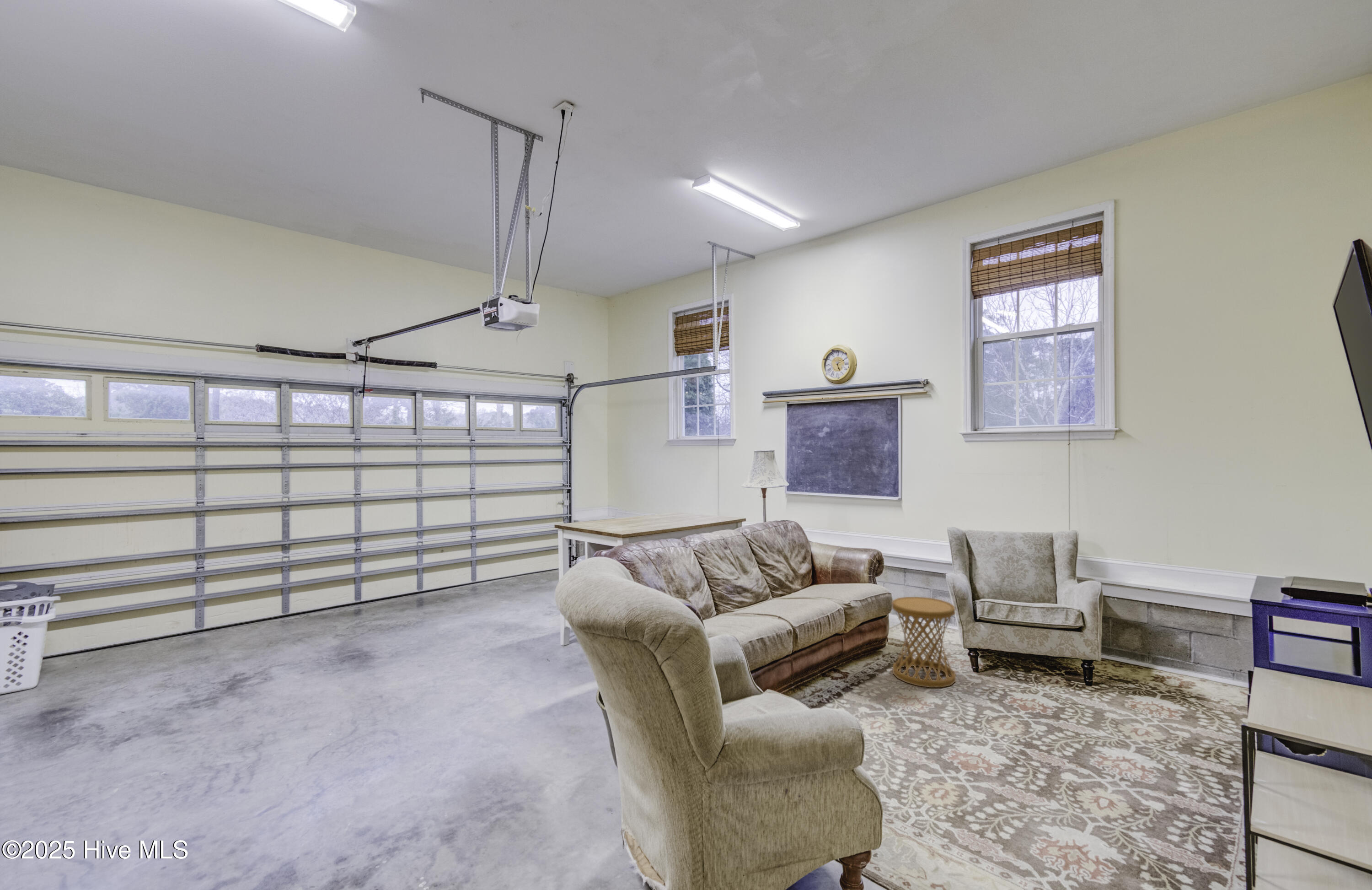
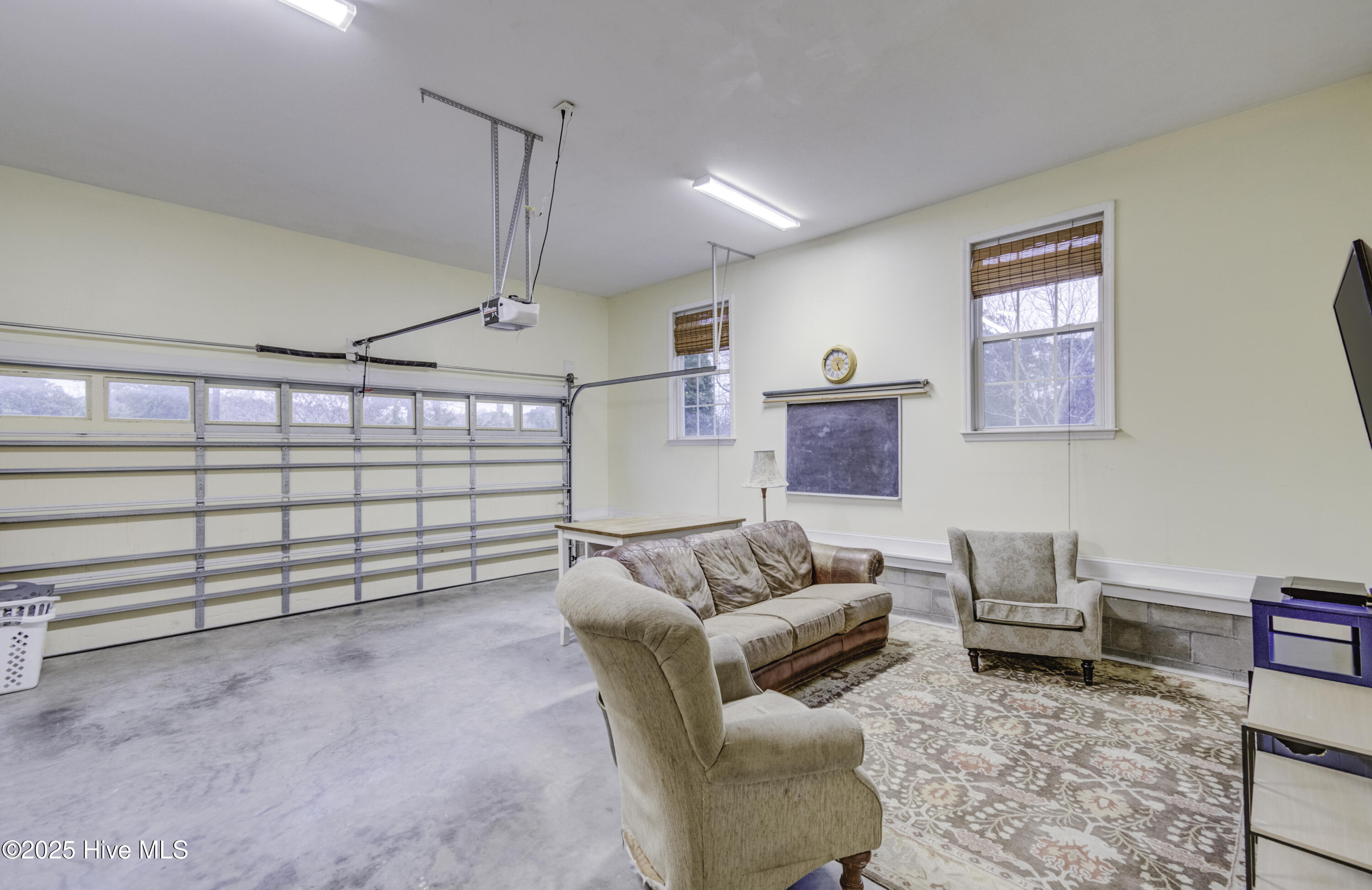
- side table [891,596,956,688]
